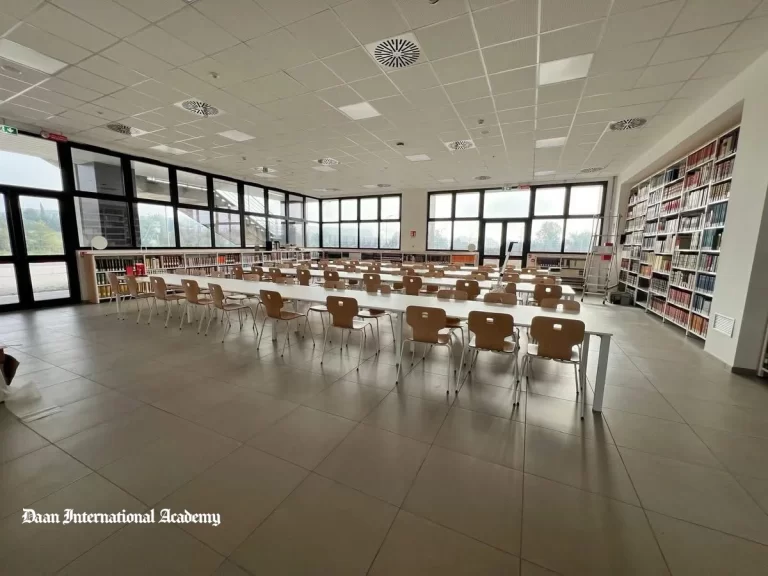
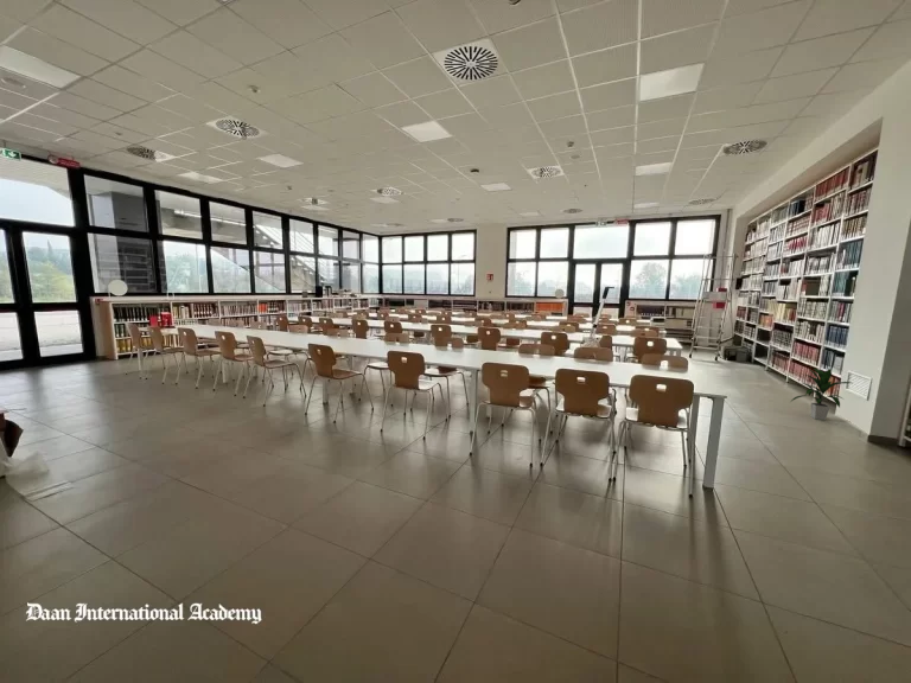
+ indoor plant [790,366,852,421]
